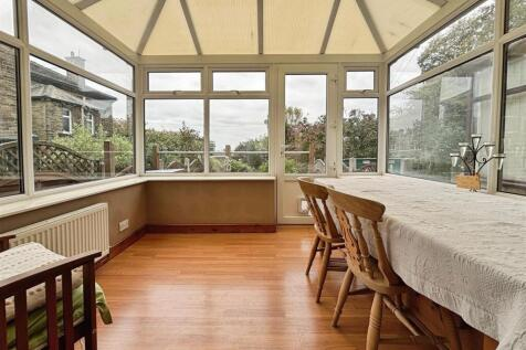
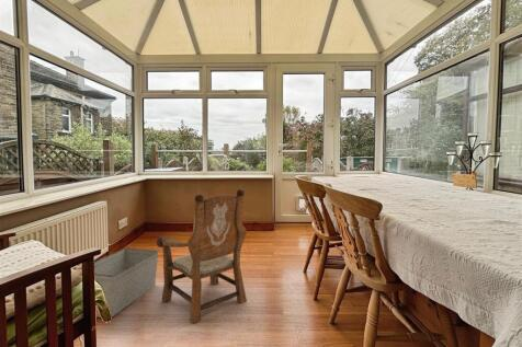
+ storage bin [93,247,159,319]
+ armchair [156,188,248,324]
